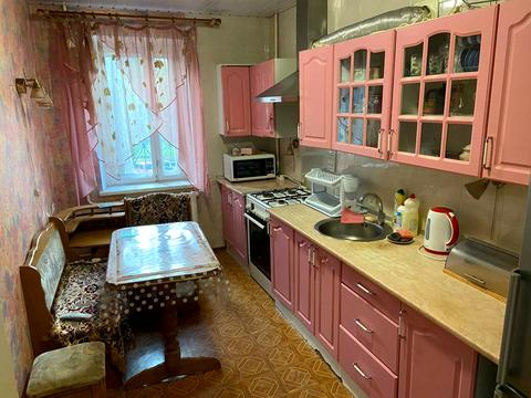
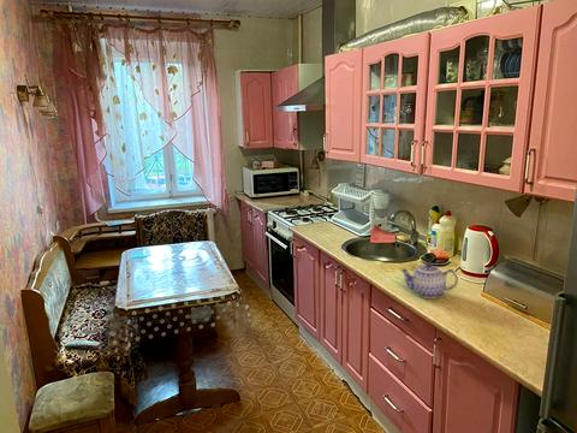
+ teapot [399,261,459,299]
